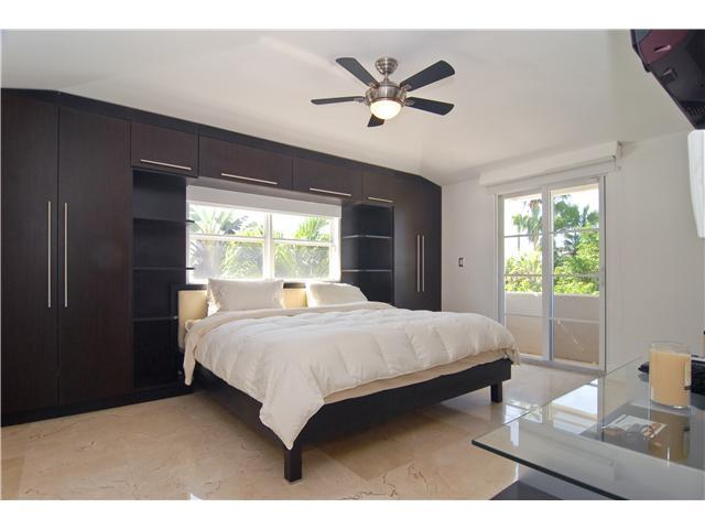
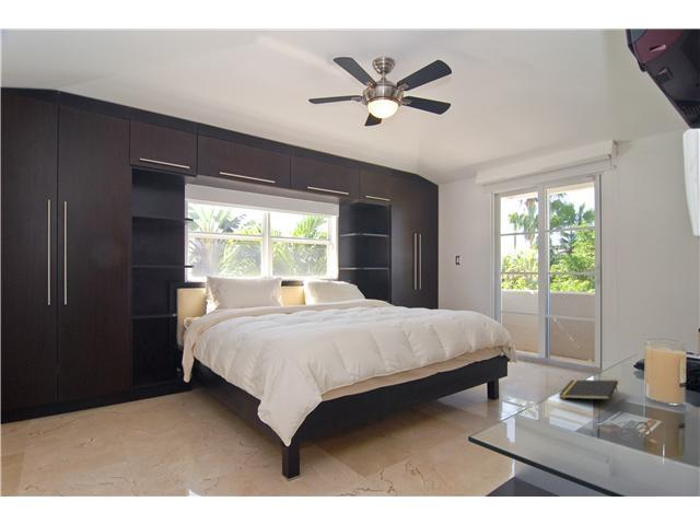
+ notepad [558,380,619,400]
